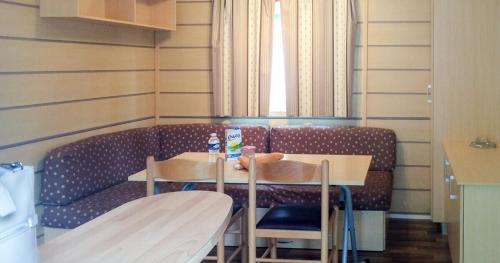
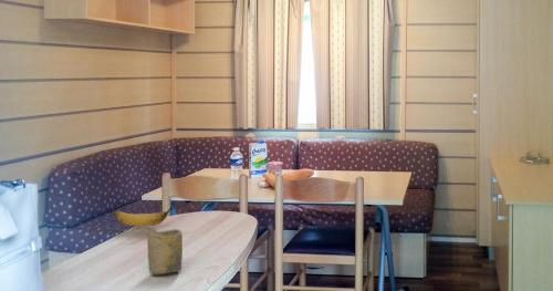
+ banana [112,206,175,228]
+ cup [146,228,184,276]
